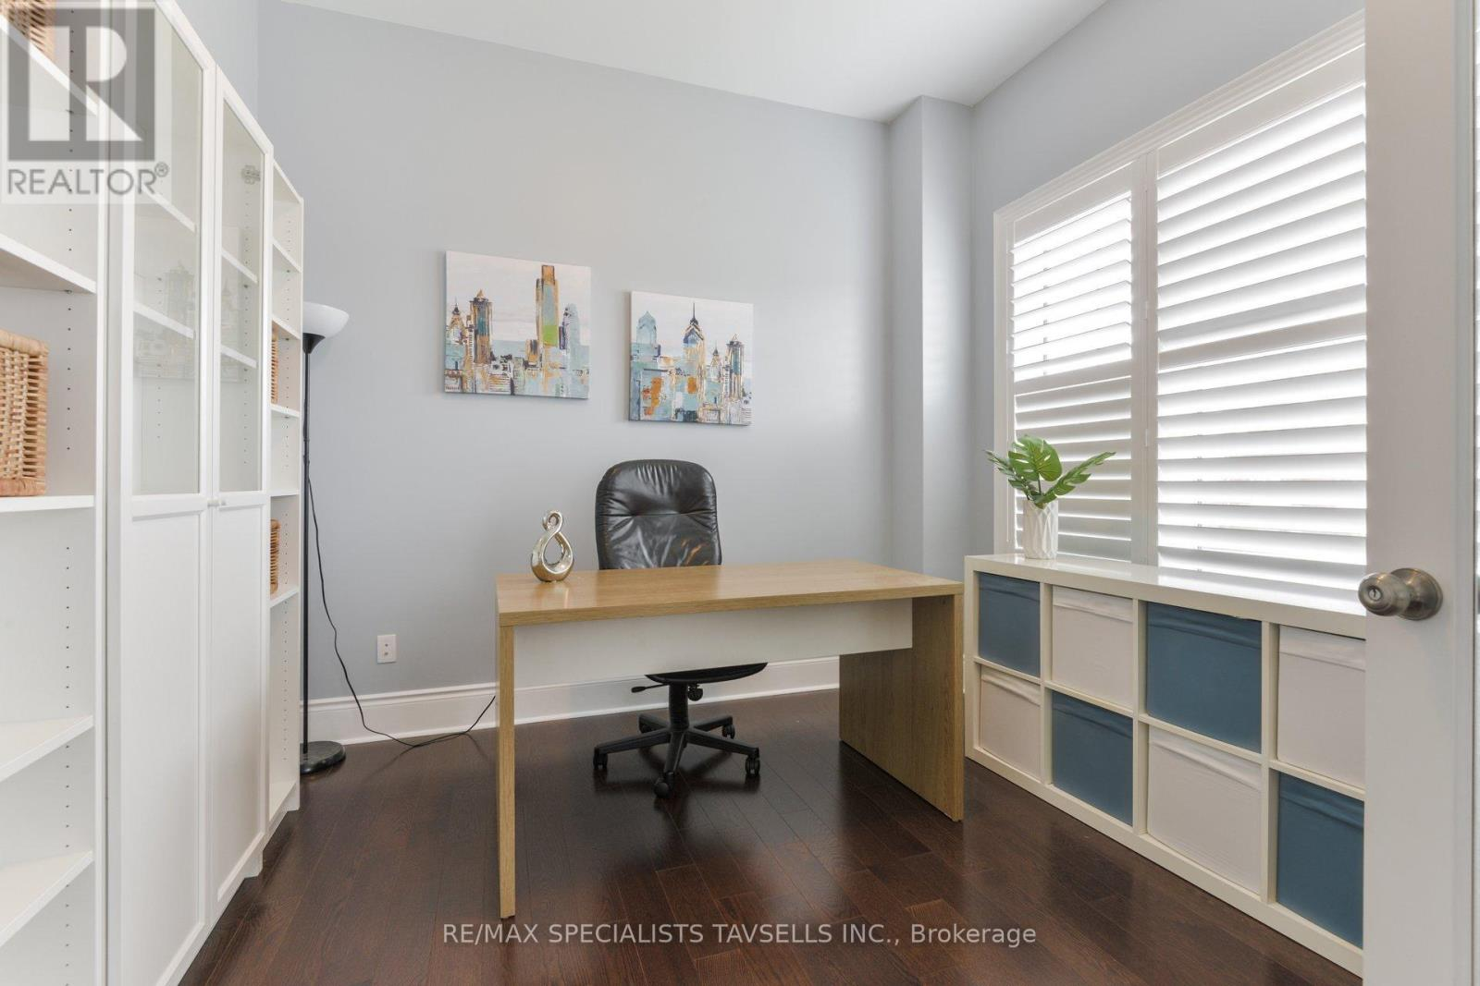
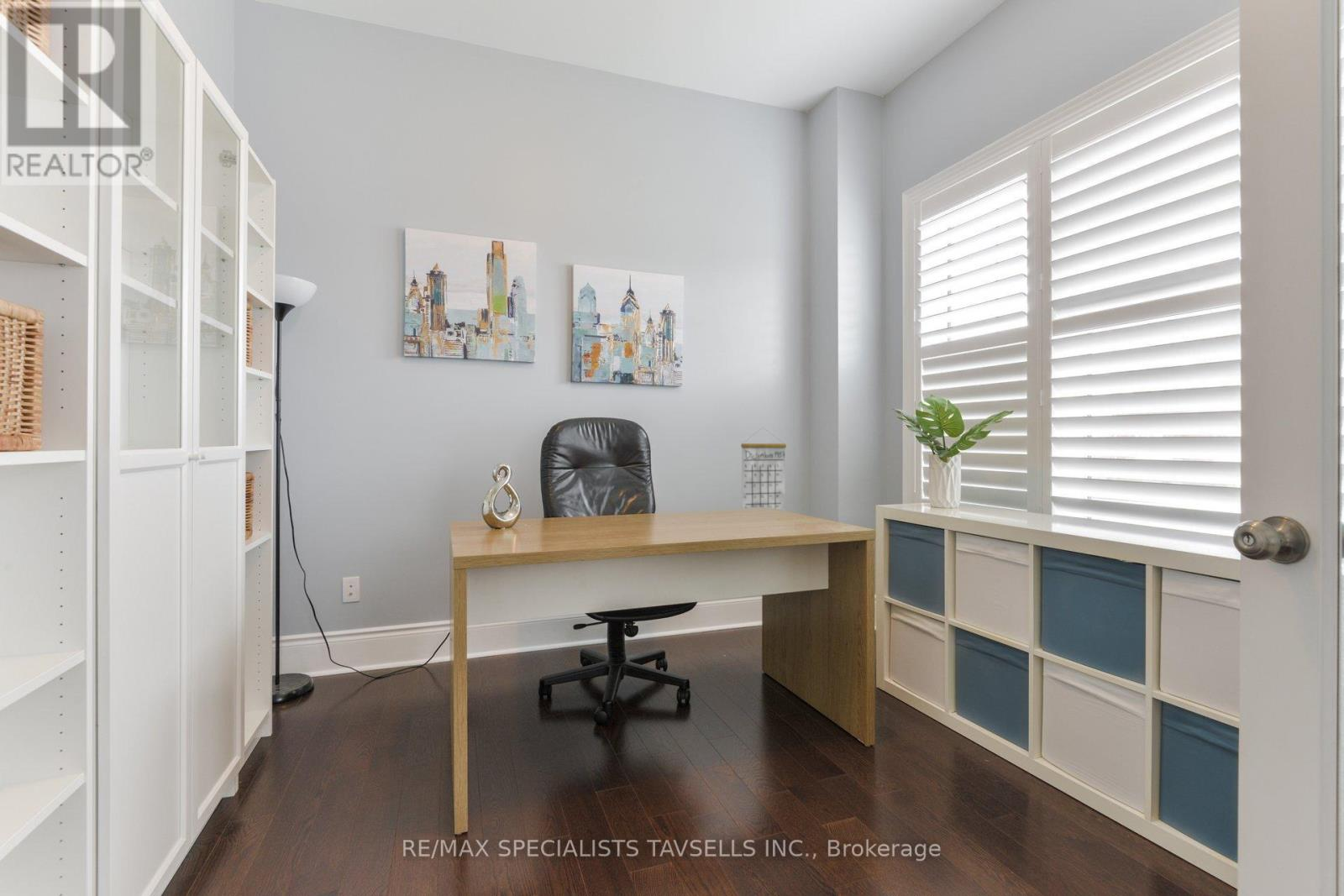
+ calendar [740,427,787,511]
